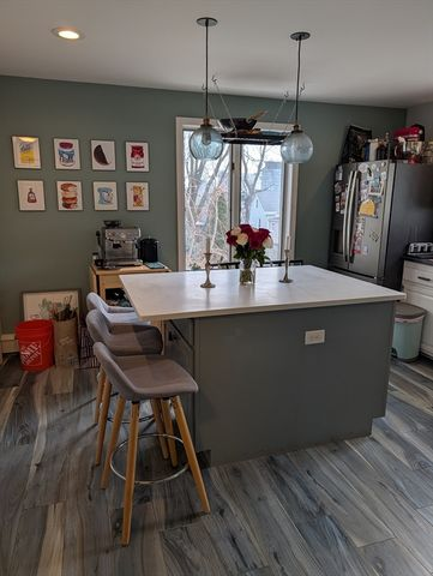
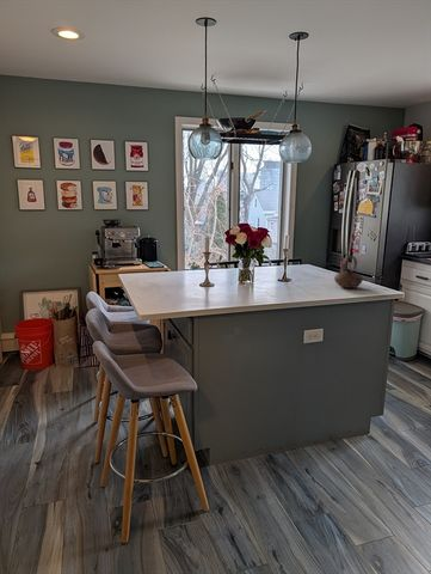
+ teapot [333,255,364,289]
